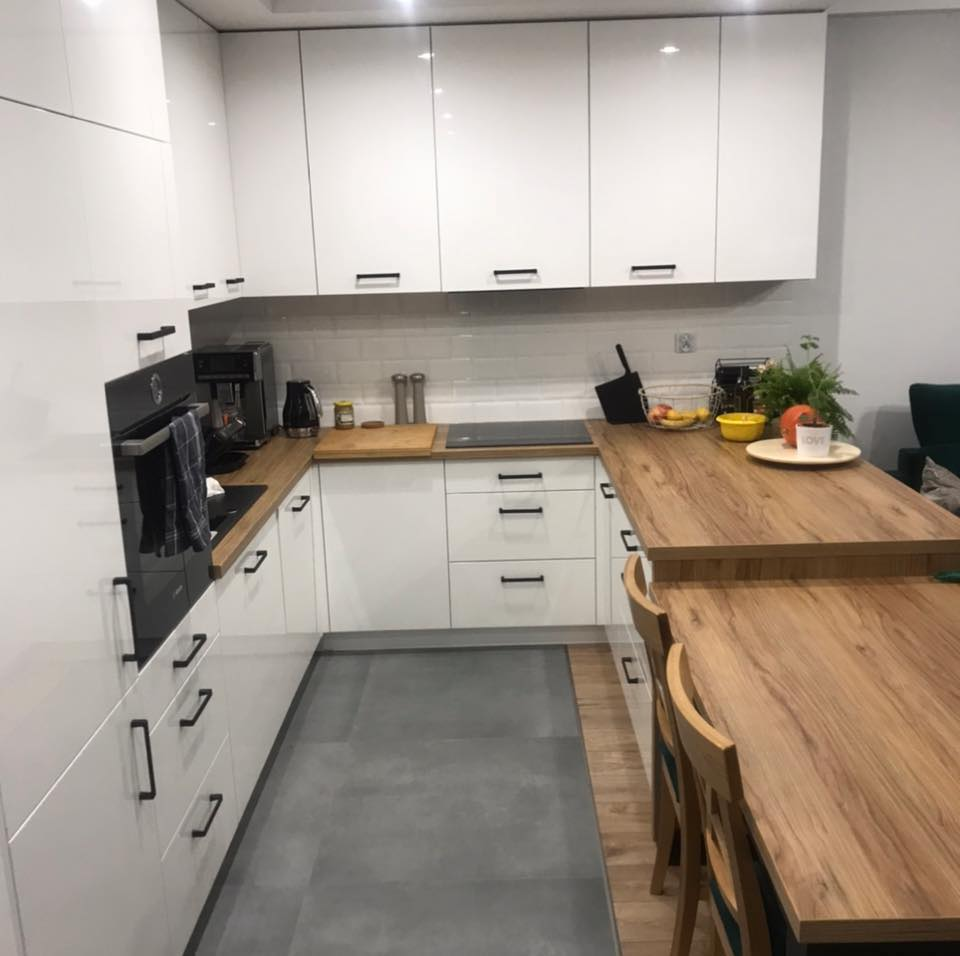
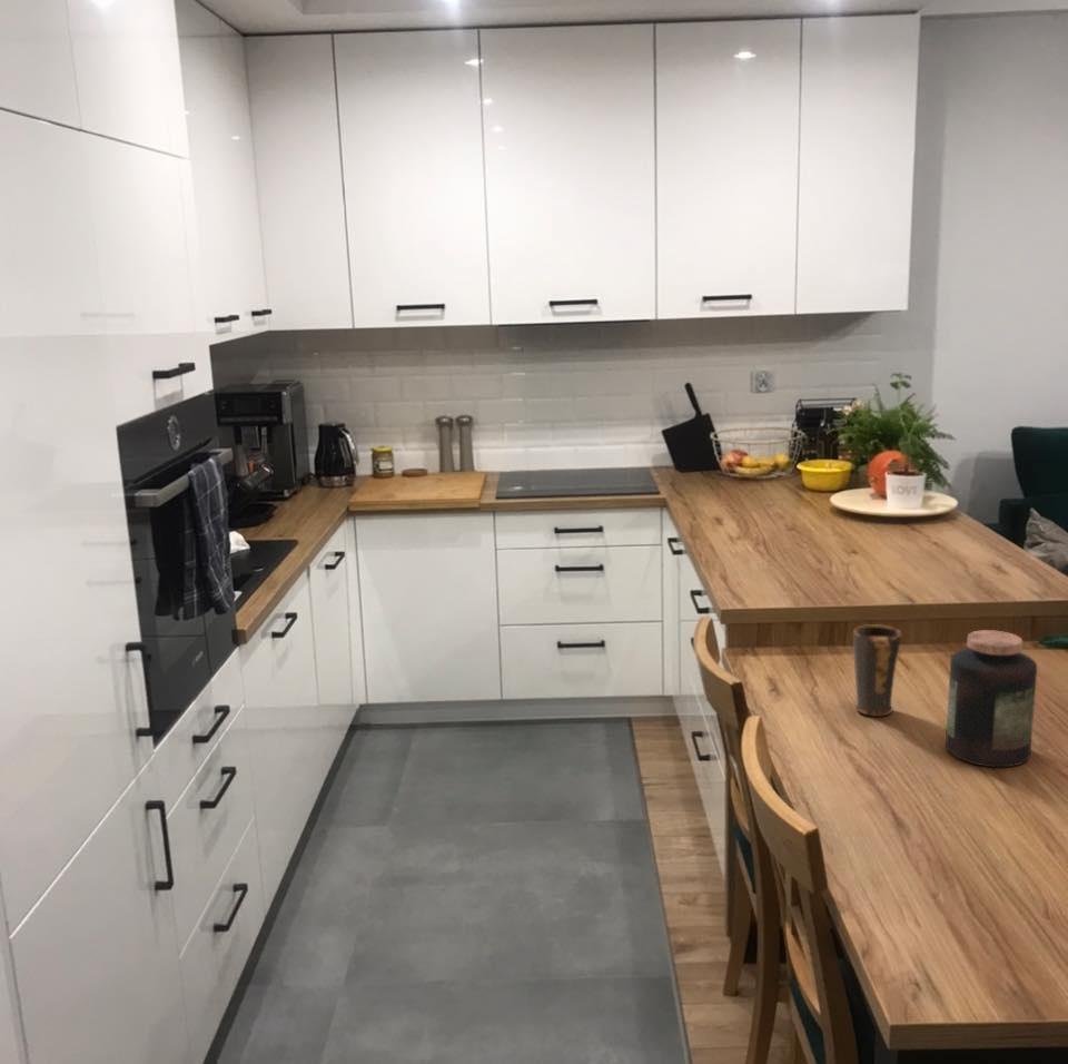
+ jar [945,629,1038,768]
+ mug [852,623,903,718]
